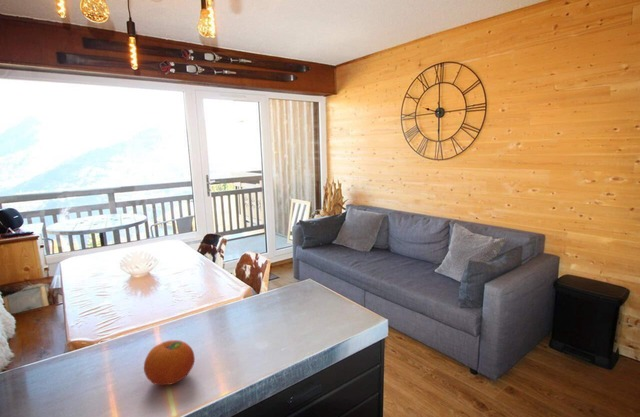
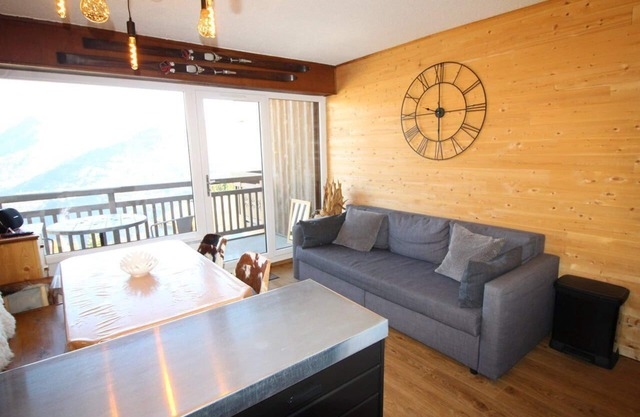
- fruit [143,339,196,386]
